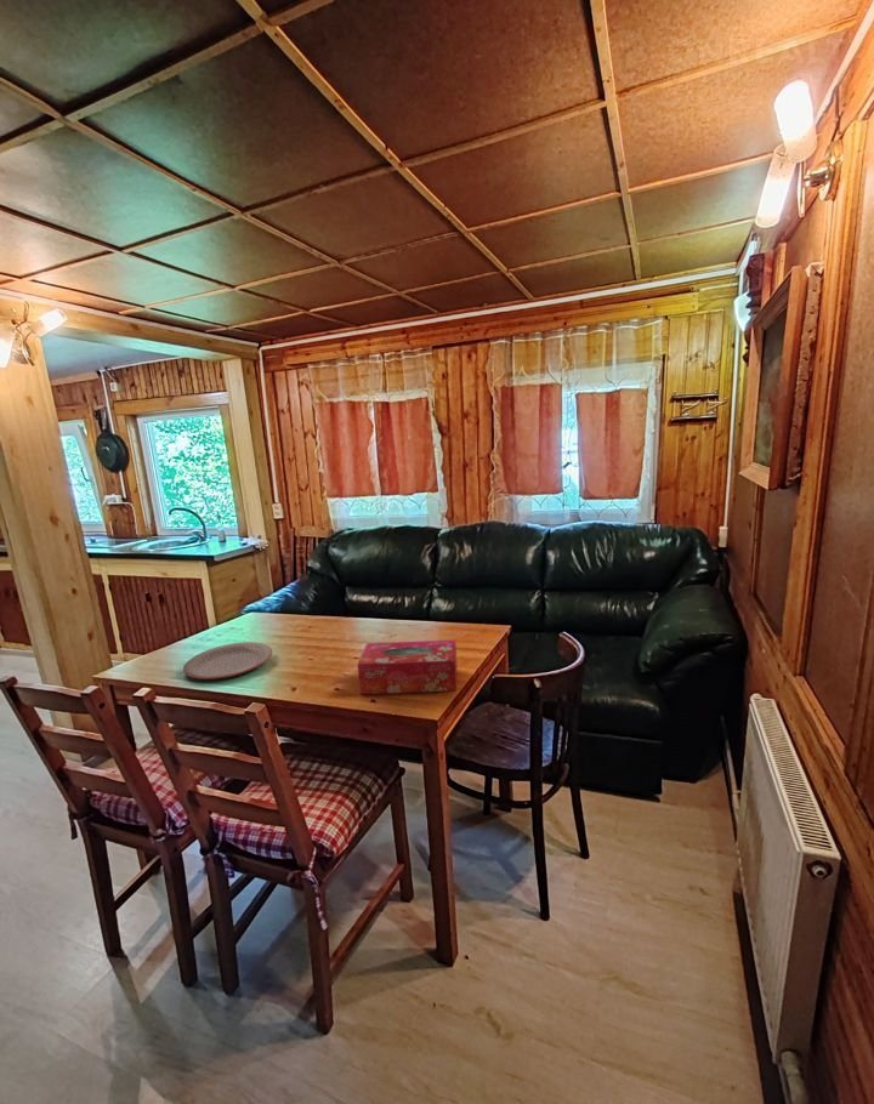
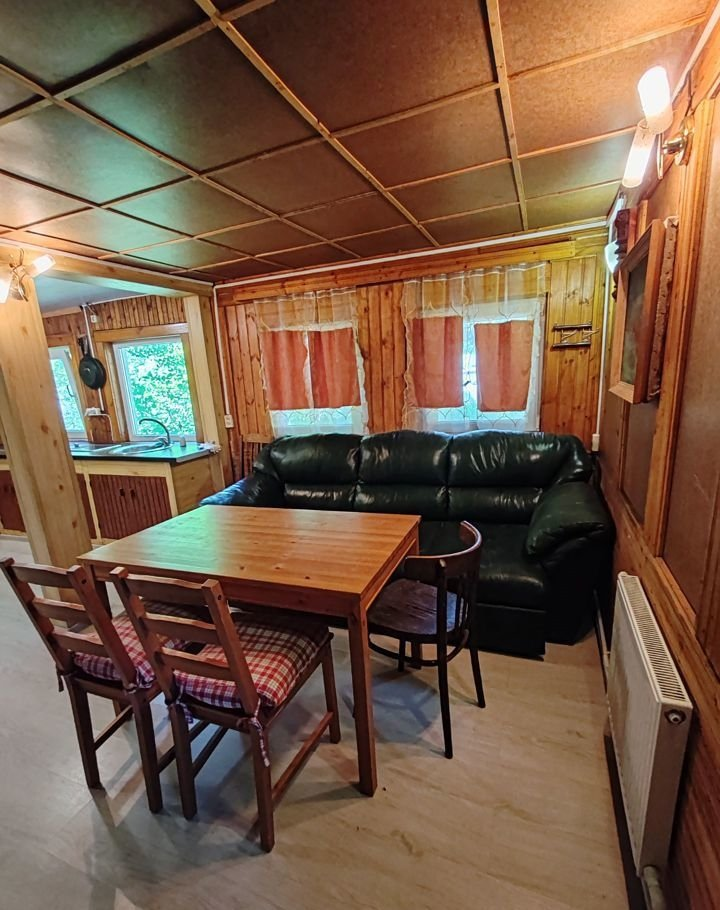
- plate [182,641,273,681]
- tissue box [356,639,459,695]
